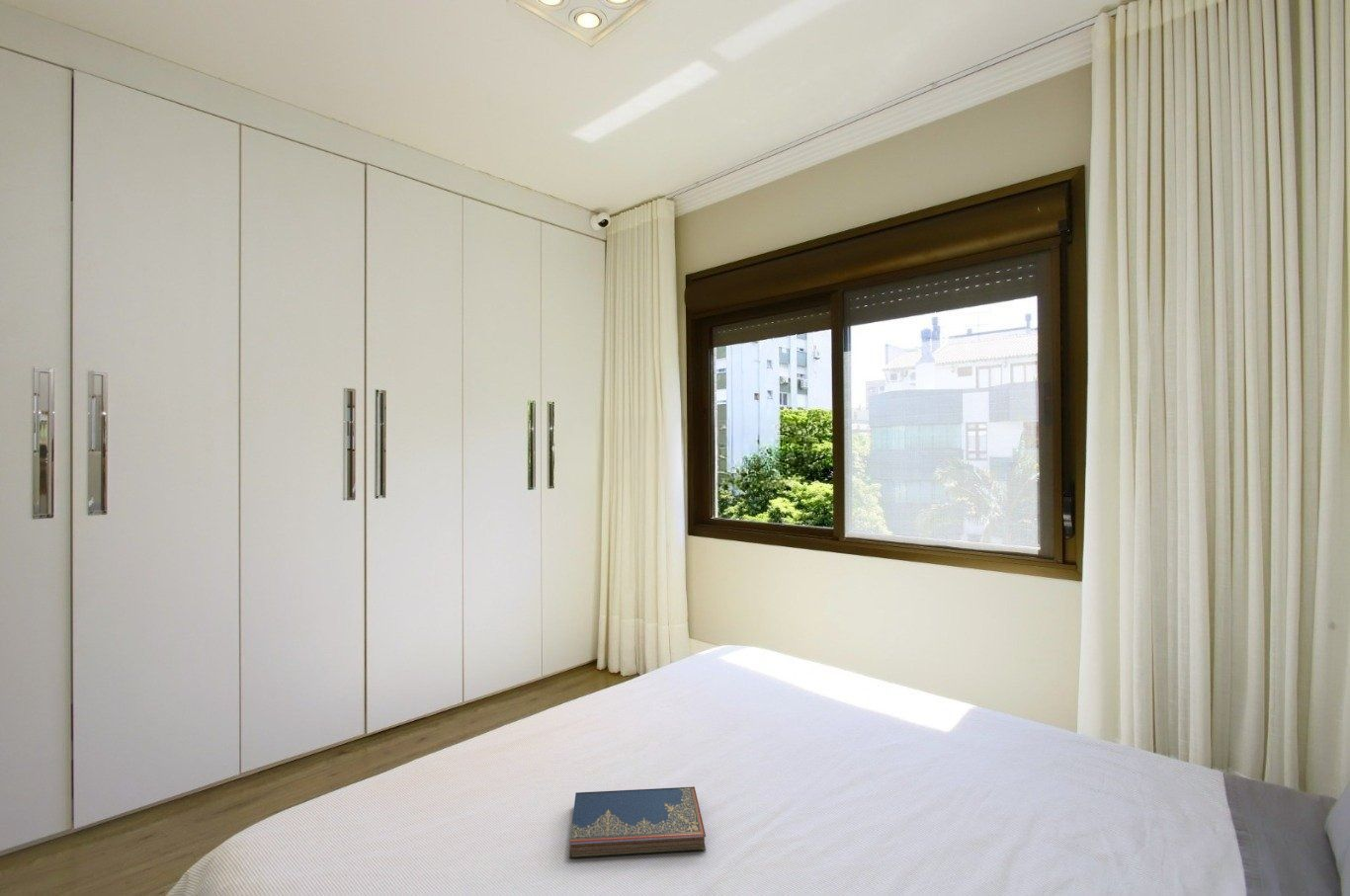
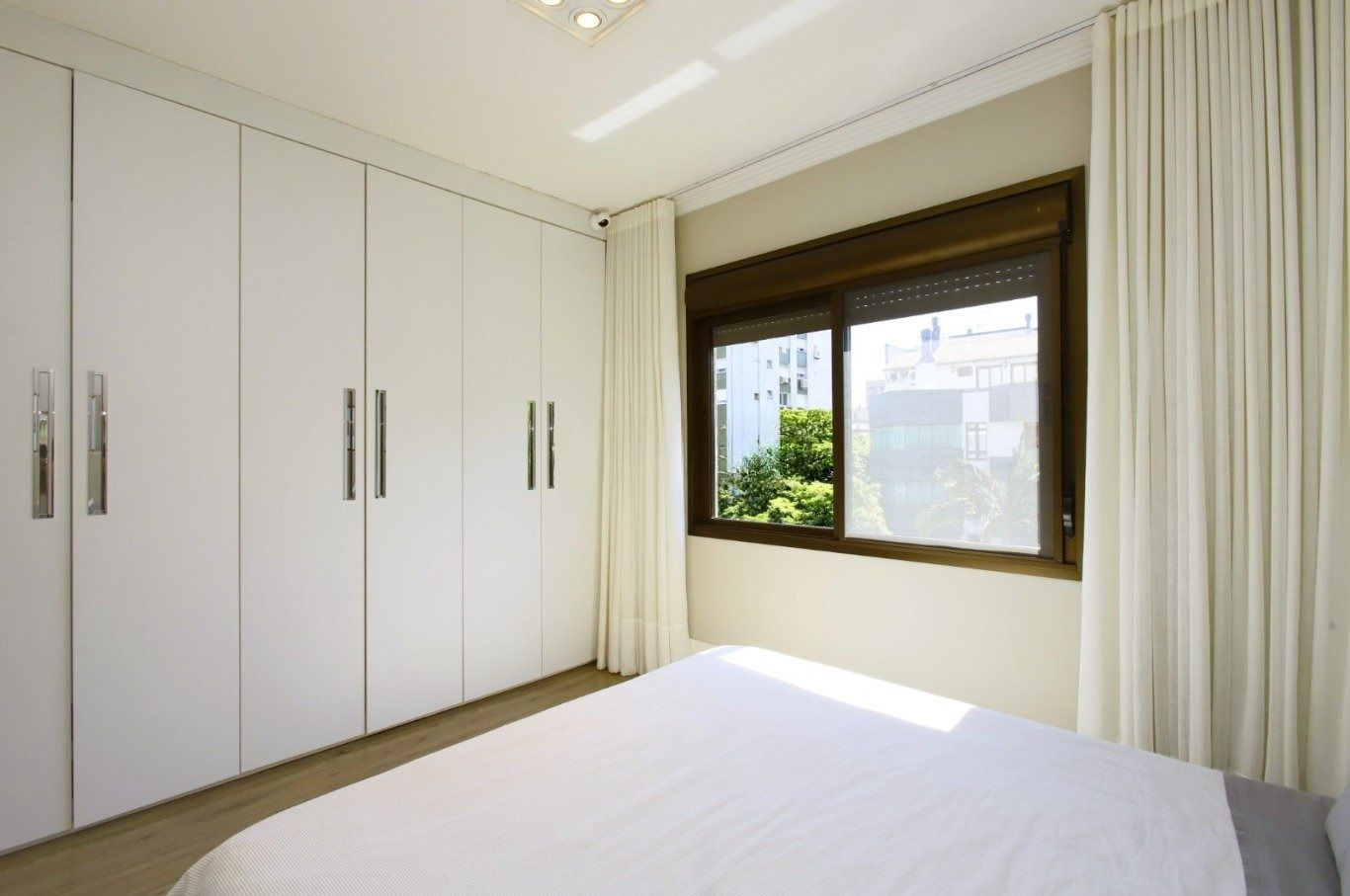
- hardcover book [568,785,707,858]
